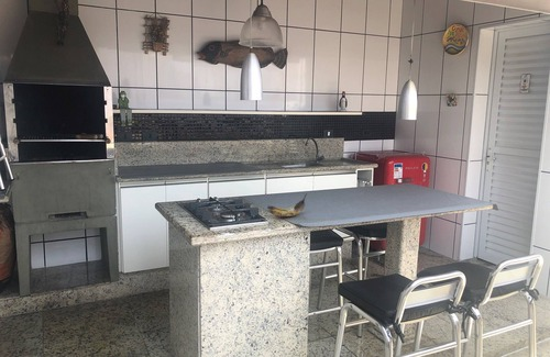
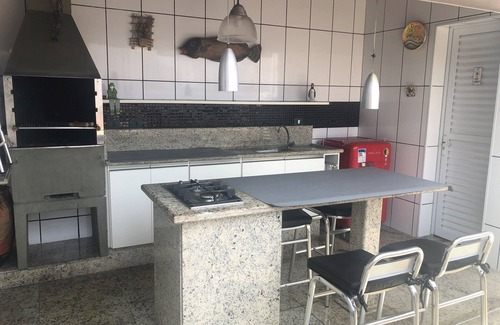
- banana [266,192,308,217]
